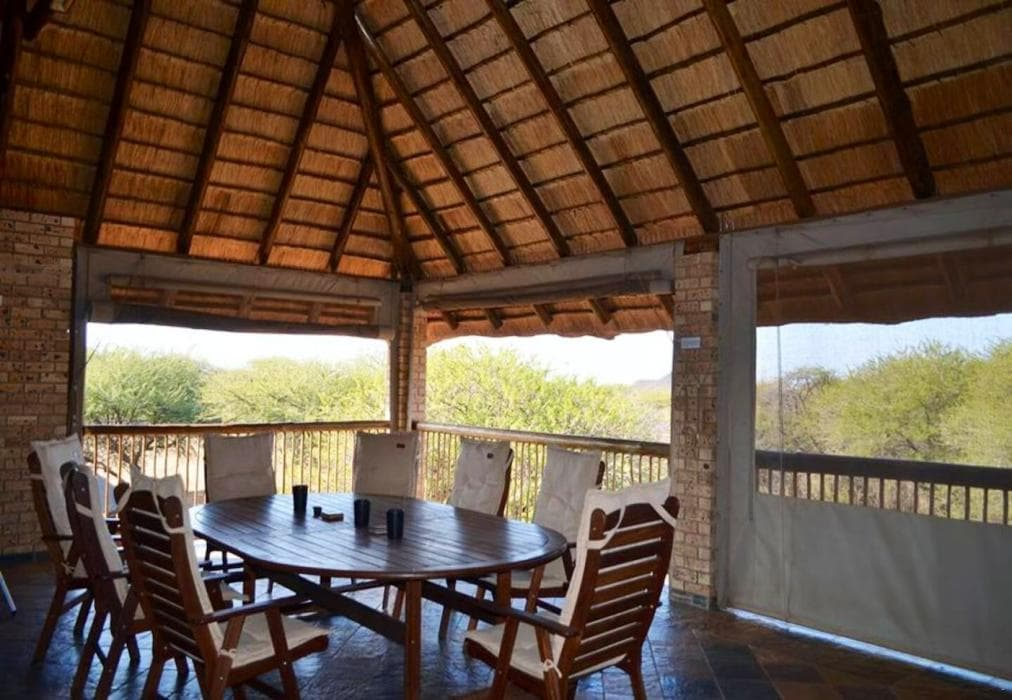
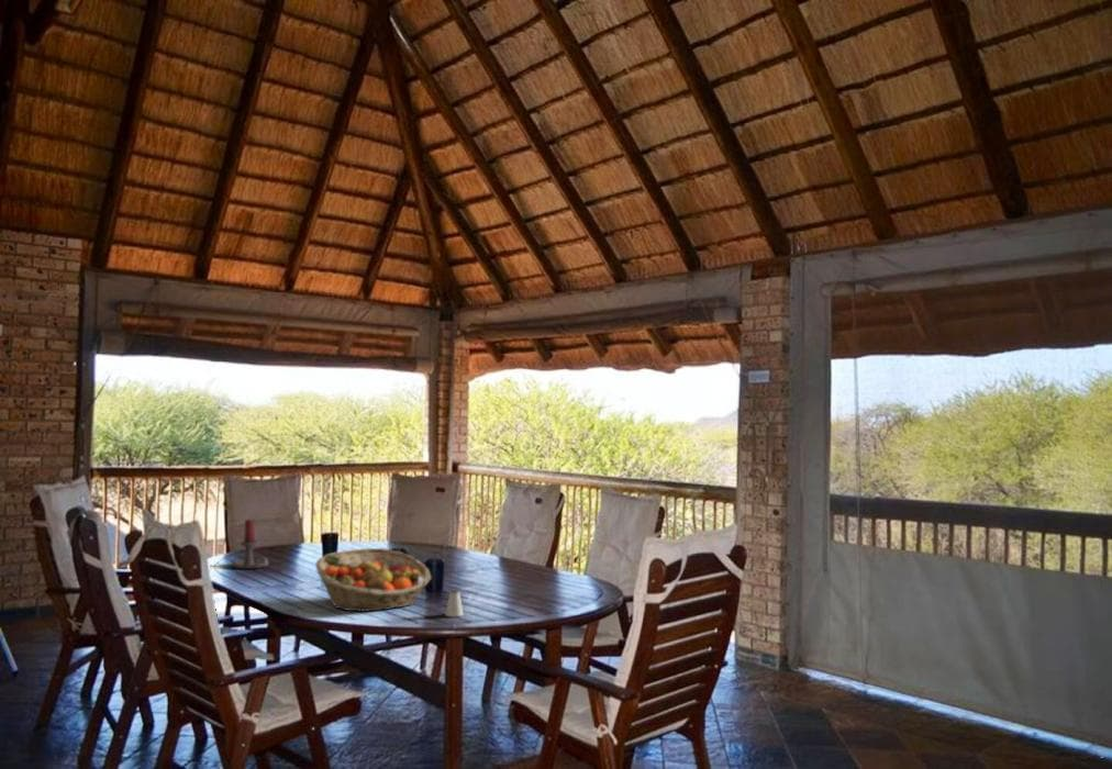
+ saltshaker [444,588,465,617]
+ fruit basket [314,547,432,613]
+ candle holder [230,519,269,570]
